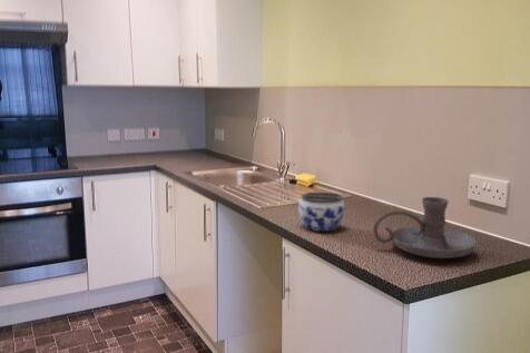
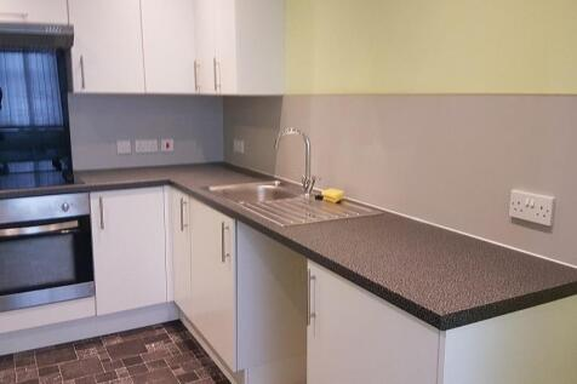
- candle holder [372,196,478,259]
- jar [297,192,346,233]
